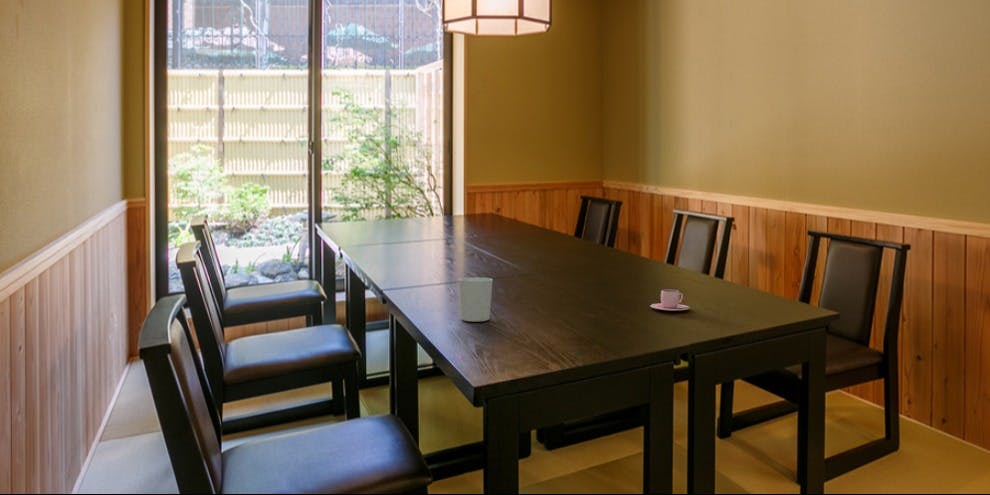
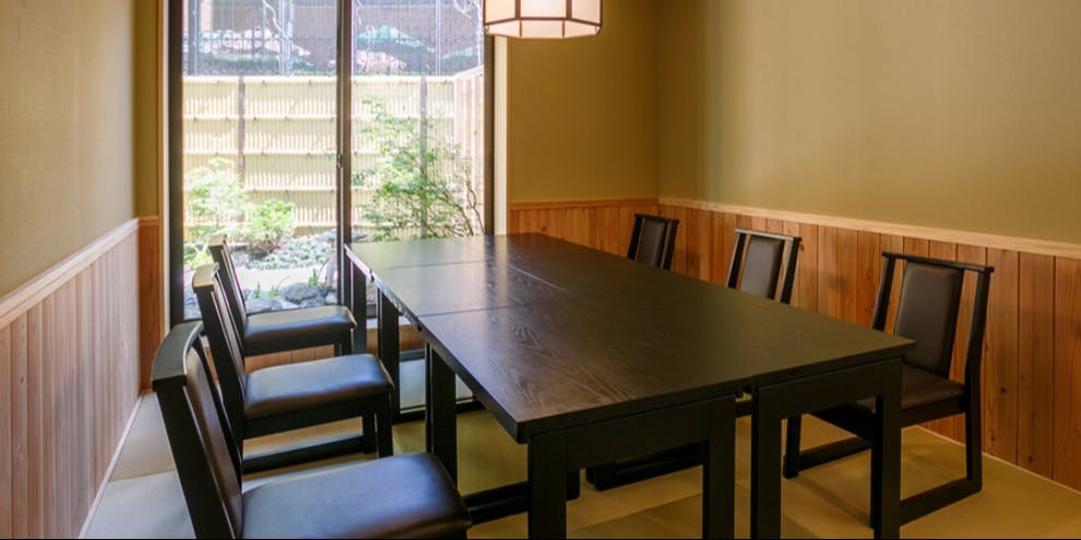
- teacup [650,289,692,312]
- cup [458,276,494,322]
